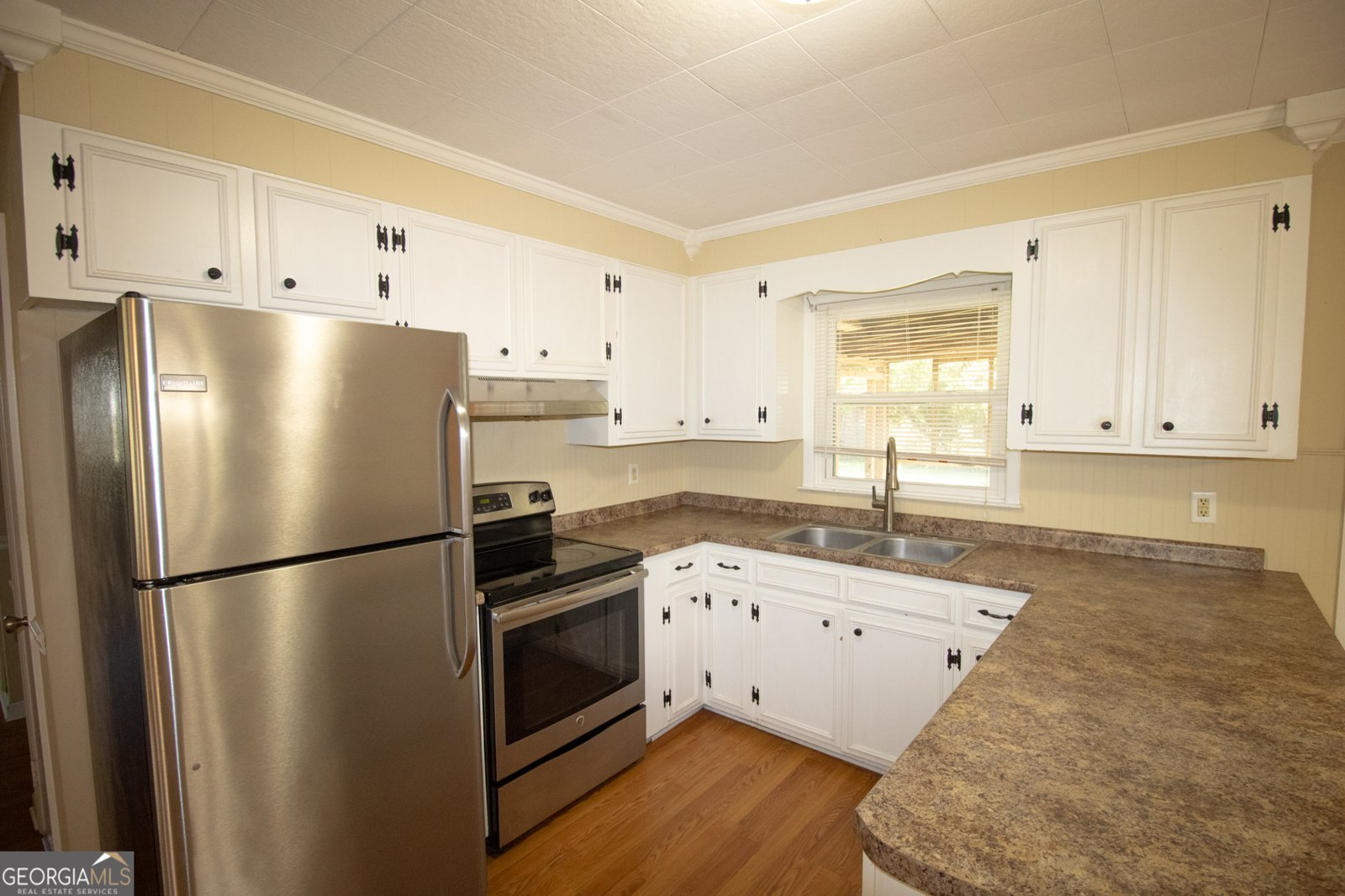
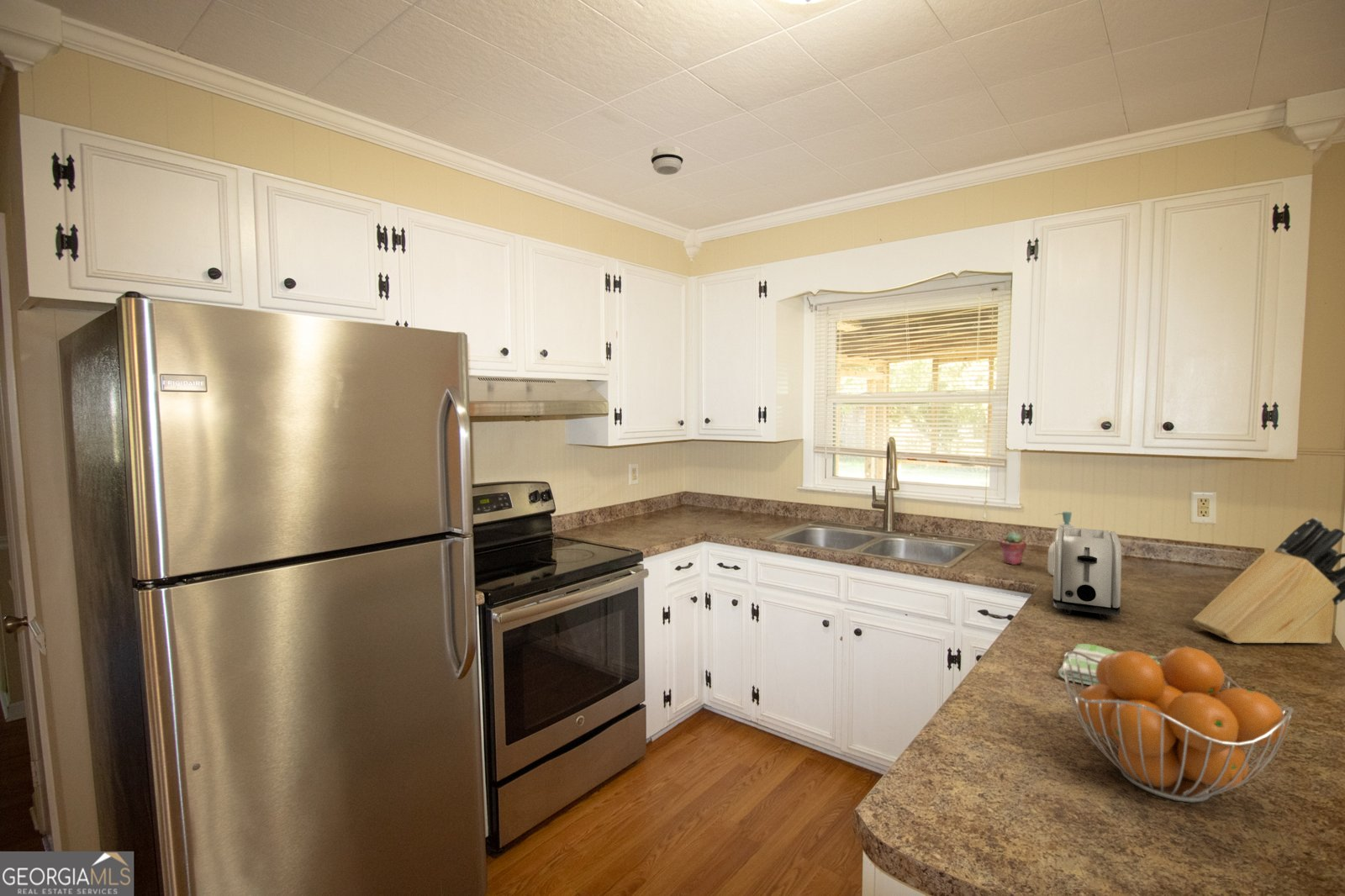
+ soap bottle [1047,511,1075,576]
+ dish towel [1058,643,1161,686]
+ toaster [1052,526,1122,619]
+ knife block [1192,516,1345,645]
+ fruit basket [1062,646,1295,804]
+ smoke detector [650,145,684,176]
+ potted succulent [999,531,1027,566]
